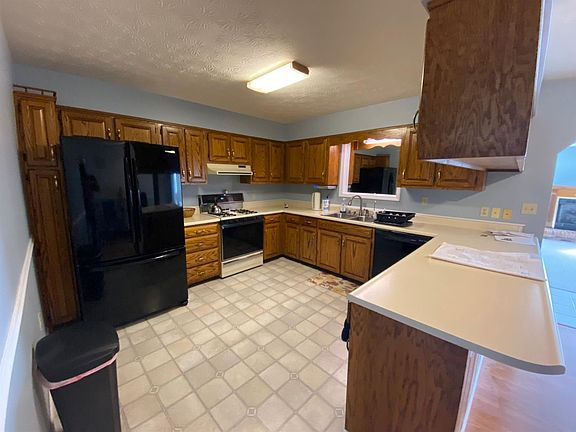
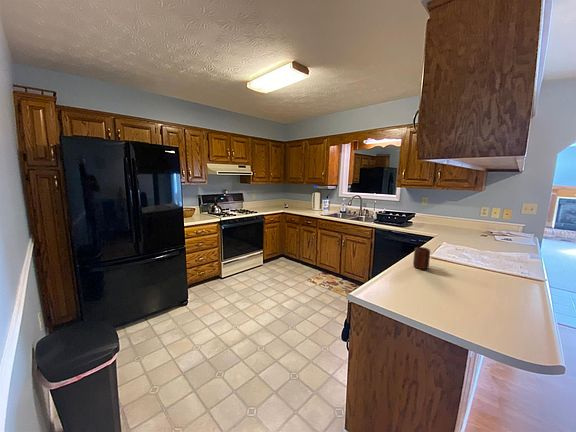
+ mug [412,246,431,270]
